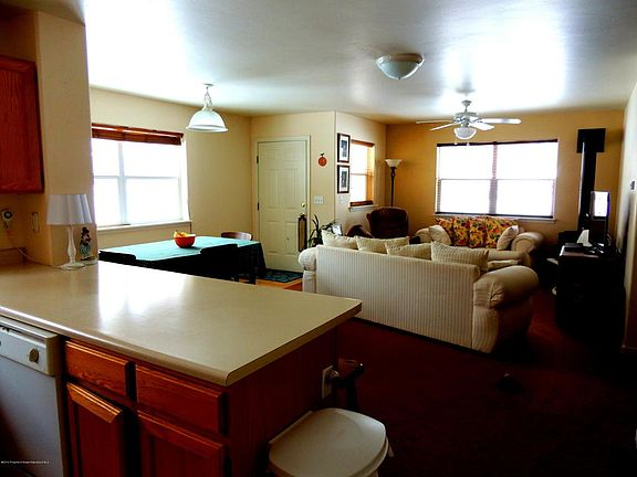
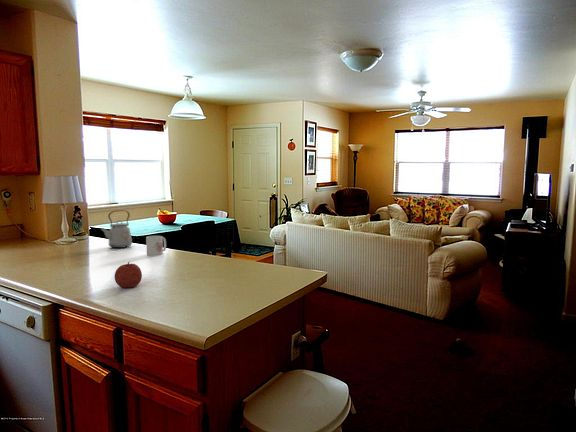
+ fruit [114,261,143,289]
+ mug [145,235,167,257]
+ kettle [99,209,133,249]
